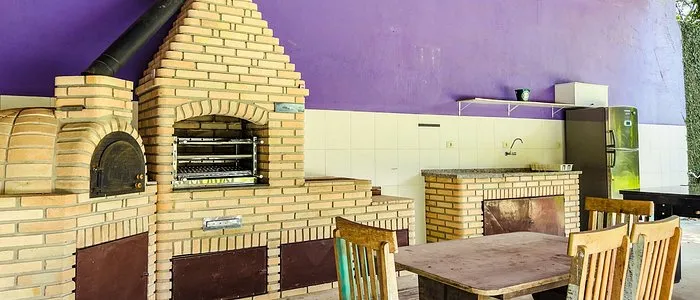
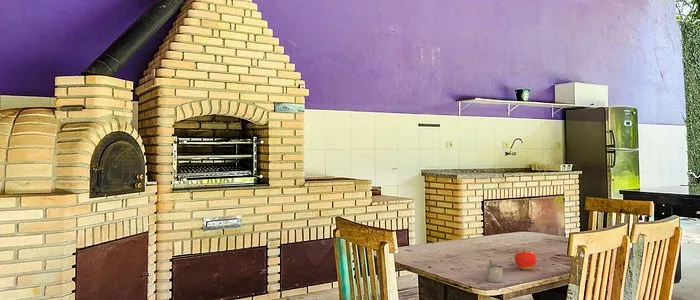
+ tea glass holder [485,258,505,283]
+ fruit [514,248,537,271]
